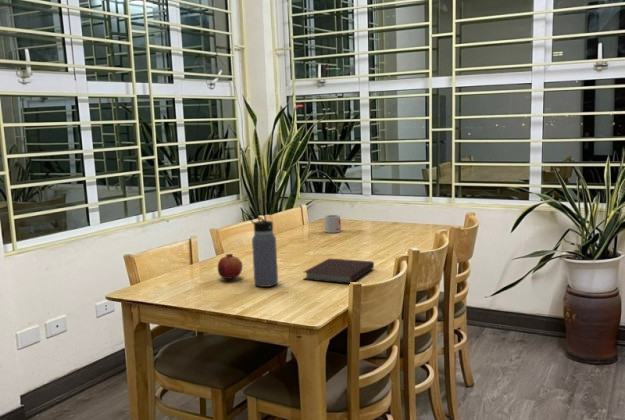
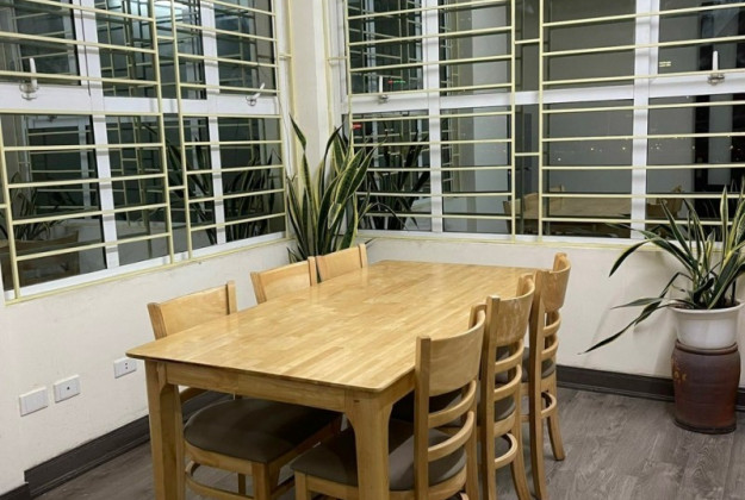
- mug [323,214,342,234]
- water bottle [248,213,279,288]
- fruit [217,253,243,280]
- notebook [302,257,375,284]
